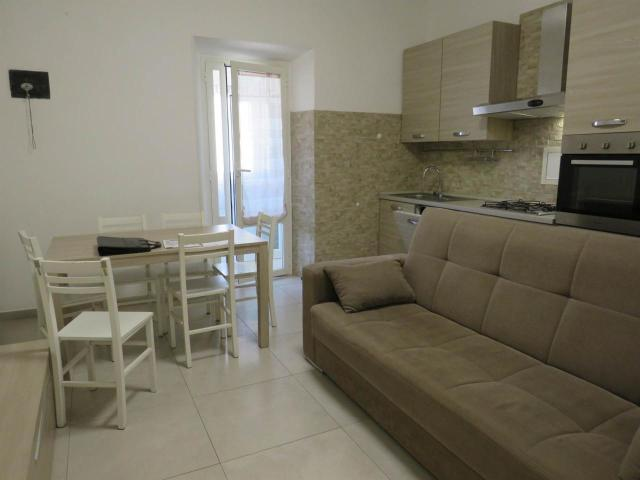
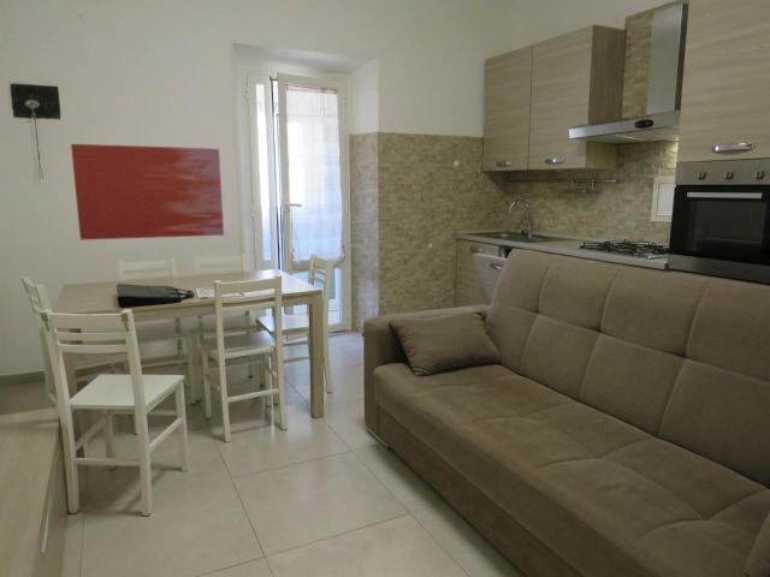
+ wall art [70,143,225,240]
